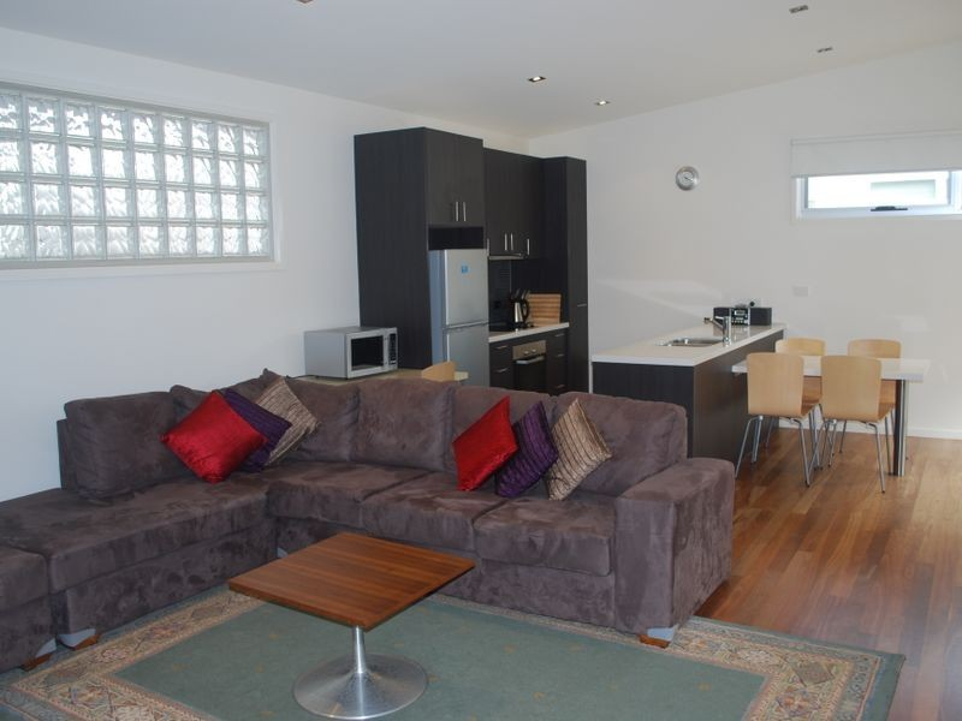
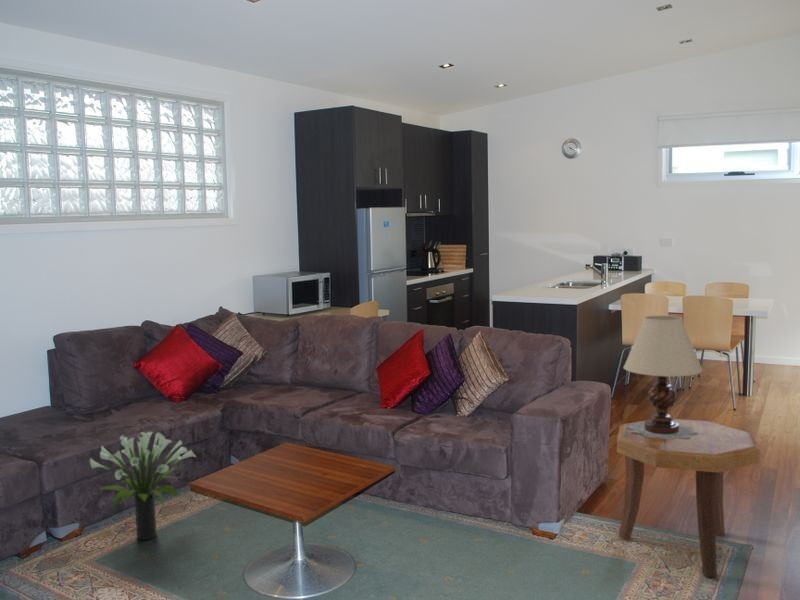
+ table lamp [623,315,704,439]
+ side table [616,418,761,578]
+ potted plant [89,431,197,541]
